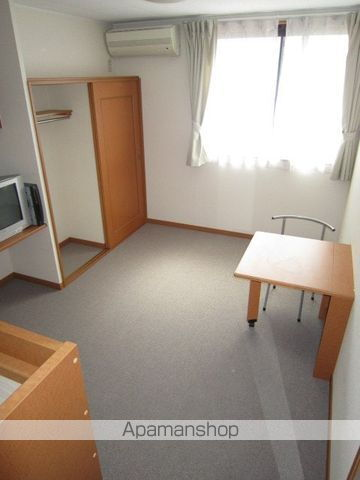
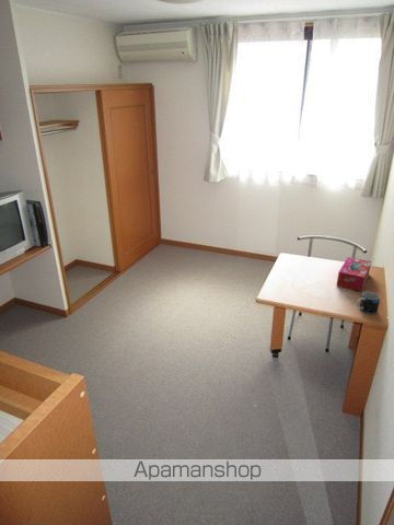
+ tissue box [335,256,372,292]
+ mug [356,290,382,315]
